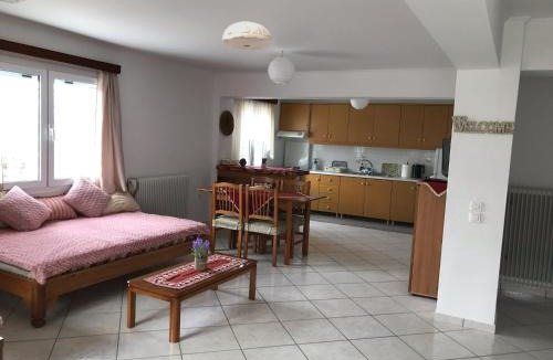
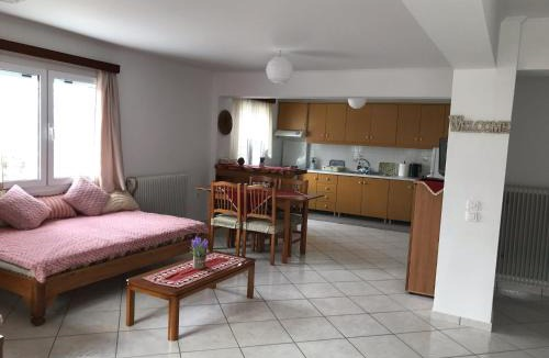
- ceiling light [221,21,273,51]
